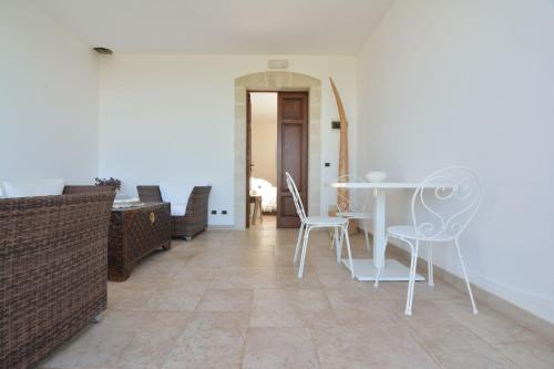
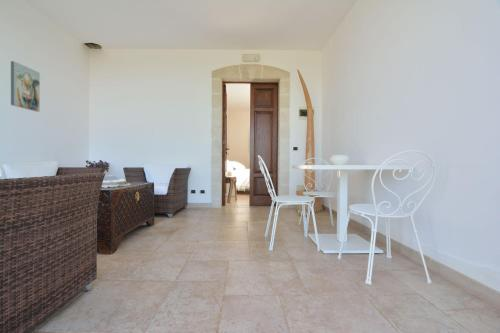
+ wall art [10,60,41,113]
